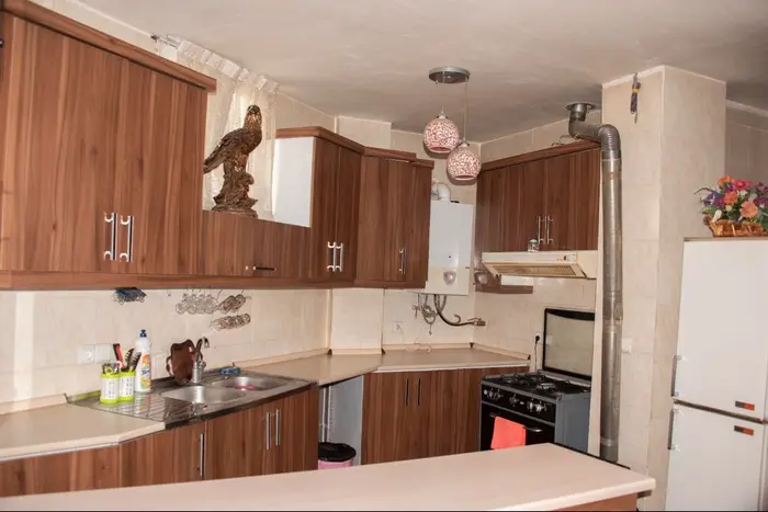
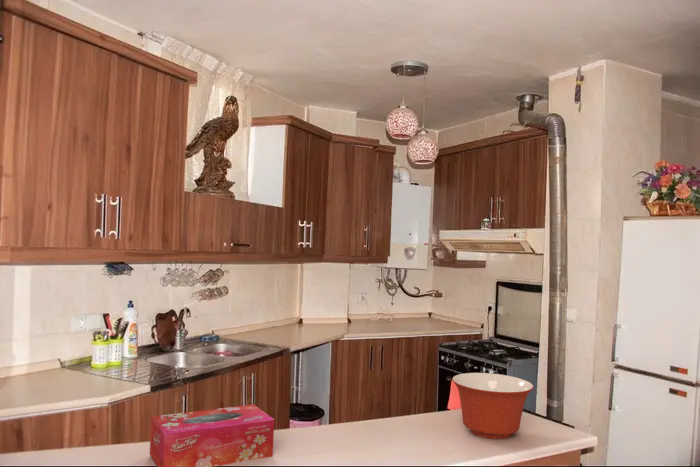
+ mixing bowl [451,372,534,440]
+ tissue box [149,404,275,467]
